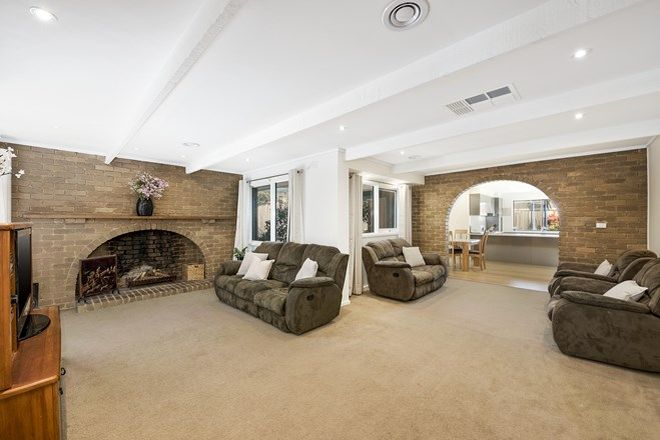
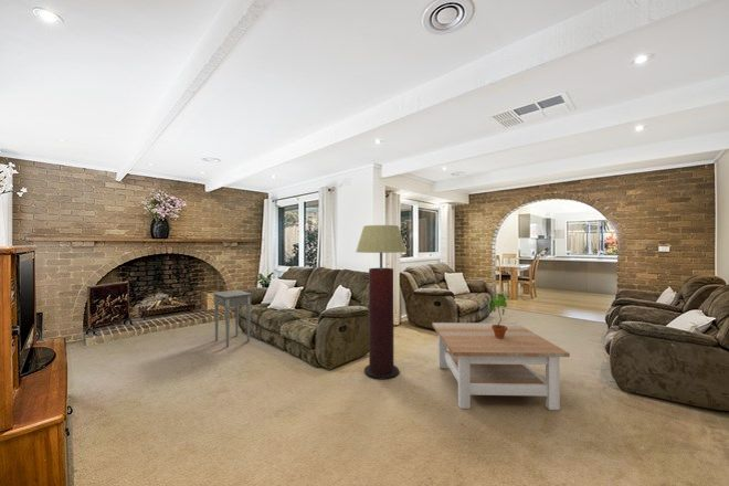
+ floor lamp [355,224,408,380]
+ potted plant [487,293,510,338]
+ coffee table [431,321,571,411]
+ side table [211,289,253,348]
